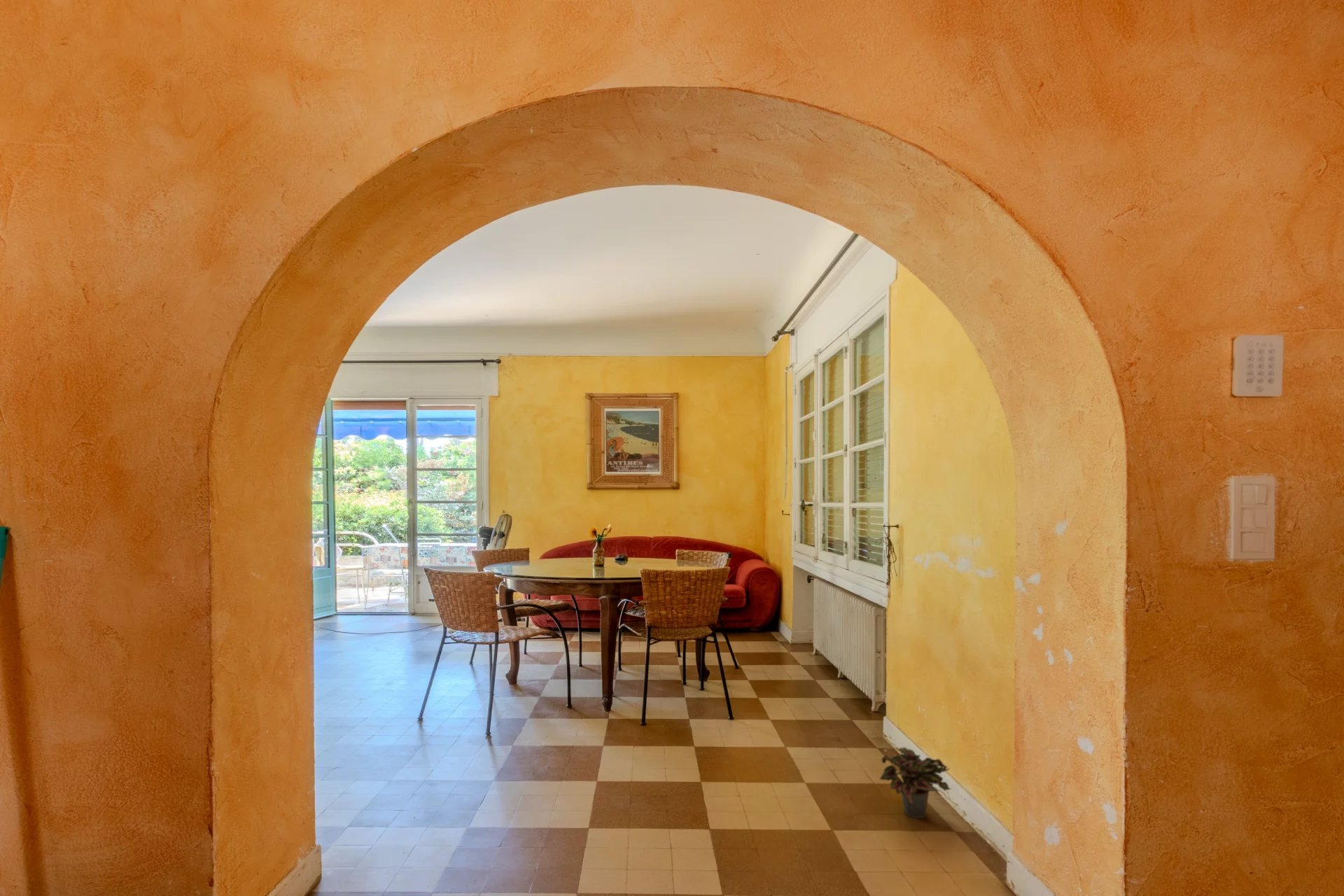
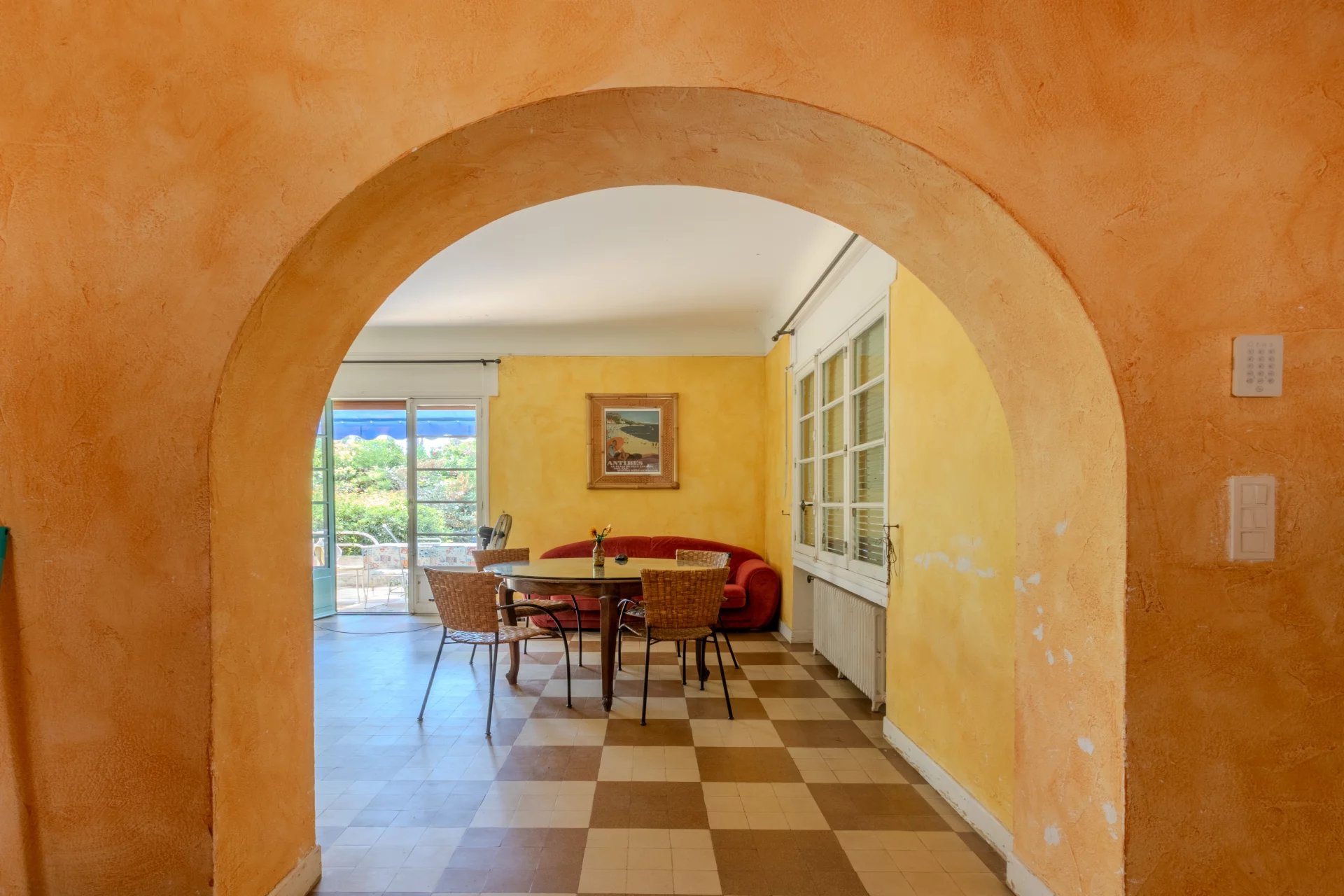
- potted plant [879,747,953,819]
